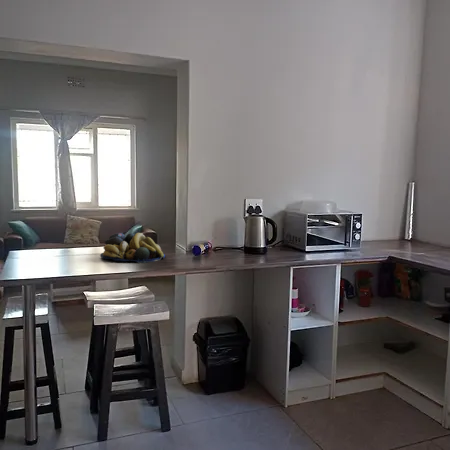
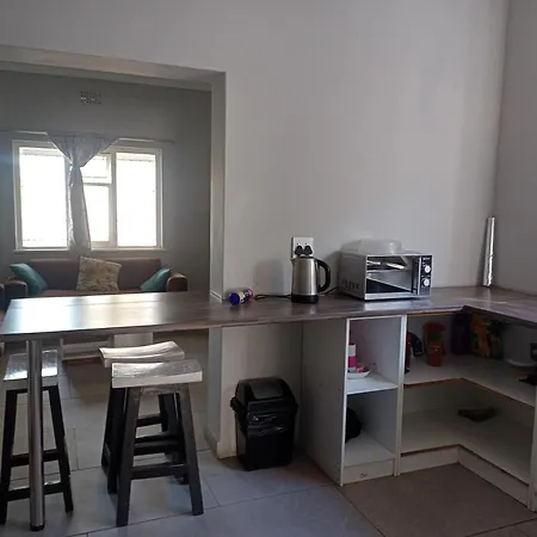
- fruit bowl [99,232,166,264]
